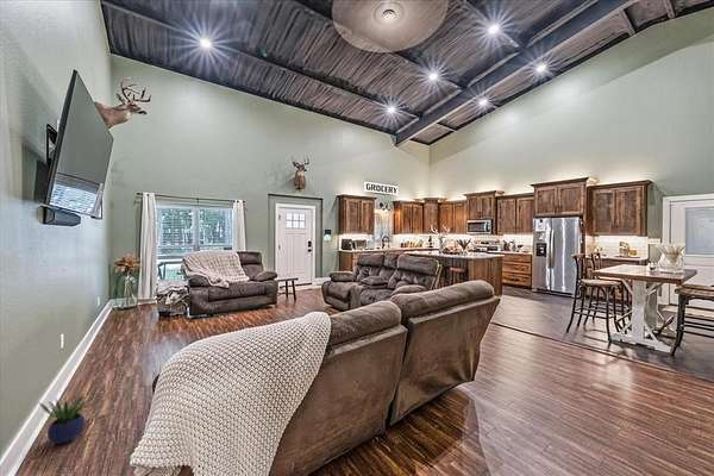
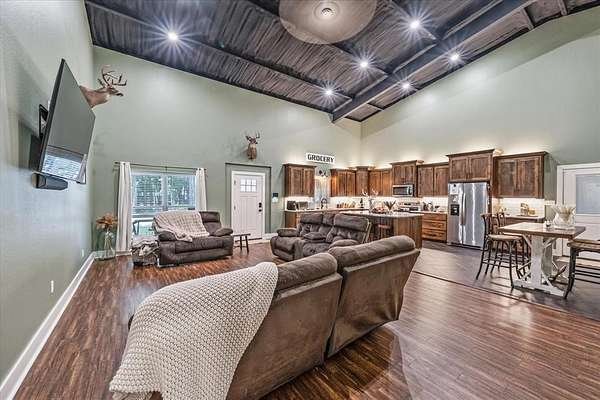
- potted plant [38,388,93,445]
